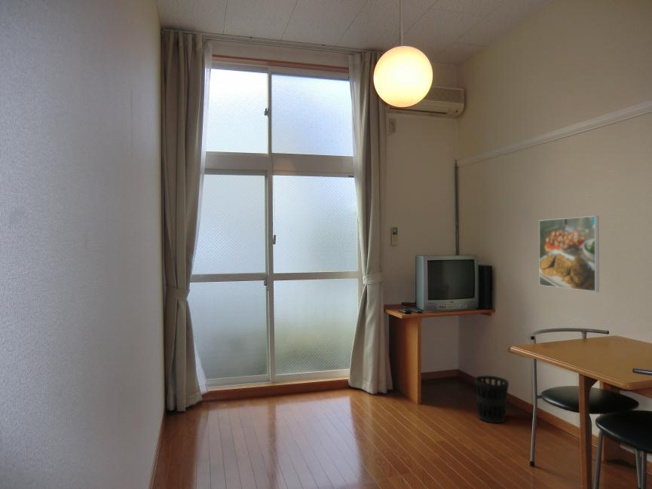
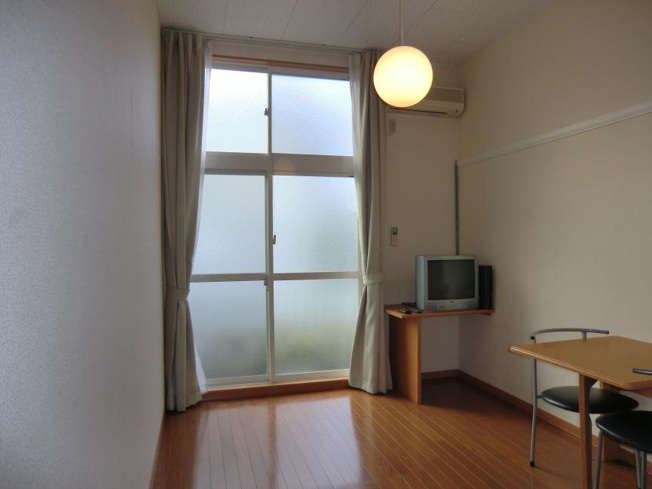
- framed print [538,215,600,293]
- wastebasket [474,375,510,424]
